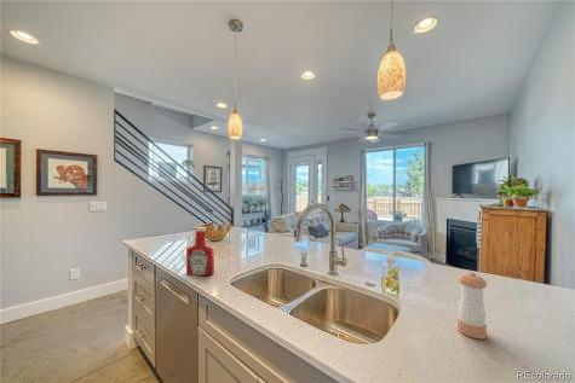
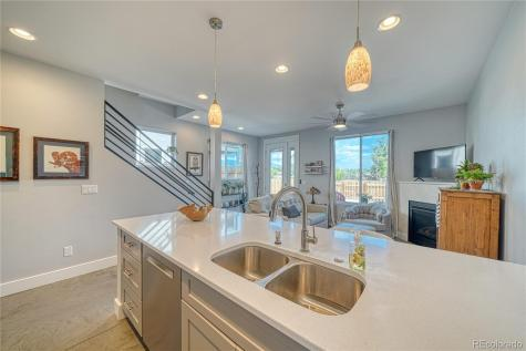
- soap bottle [185,226,215,277]
- pepper shaker [456,271,488,341]
